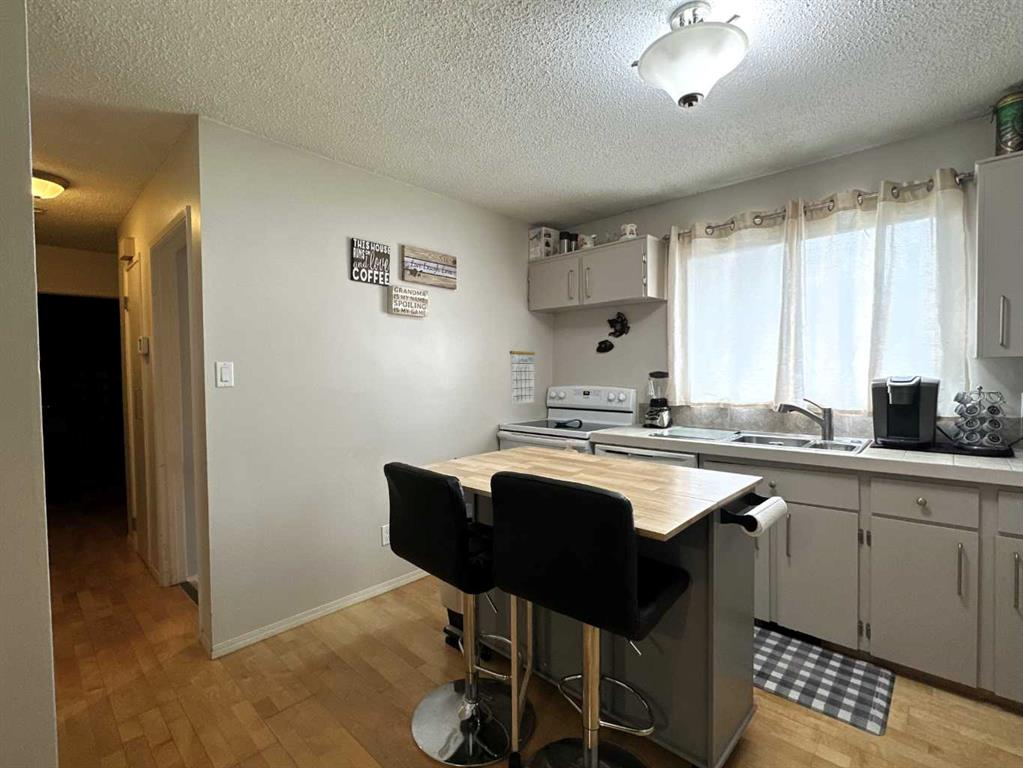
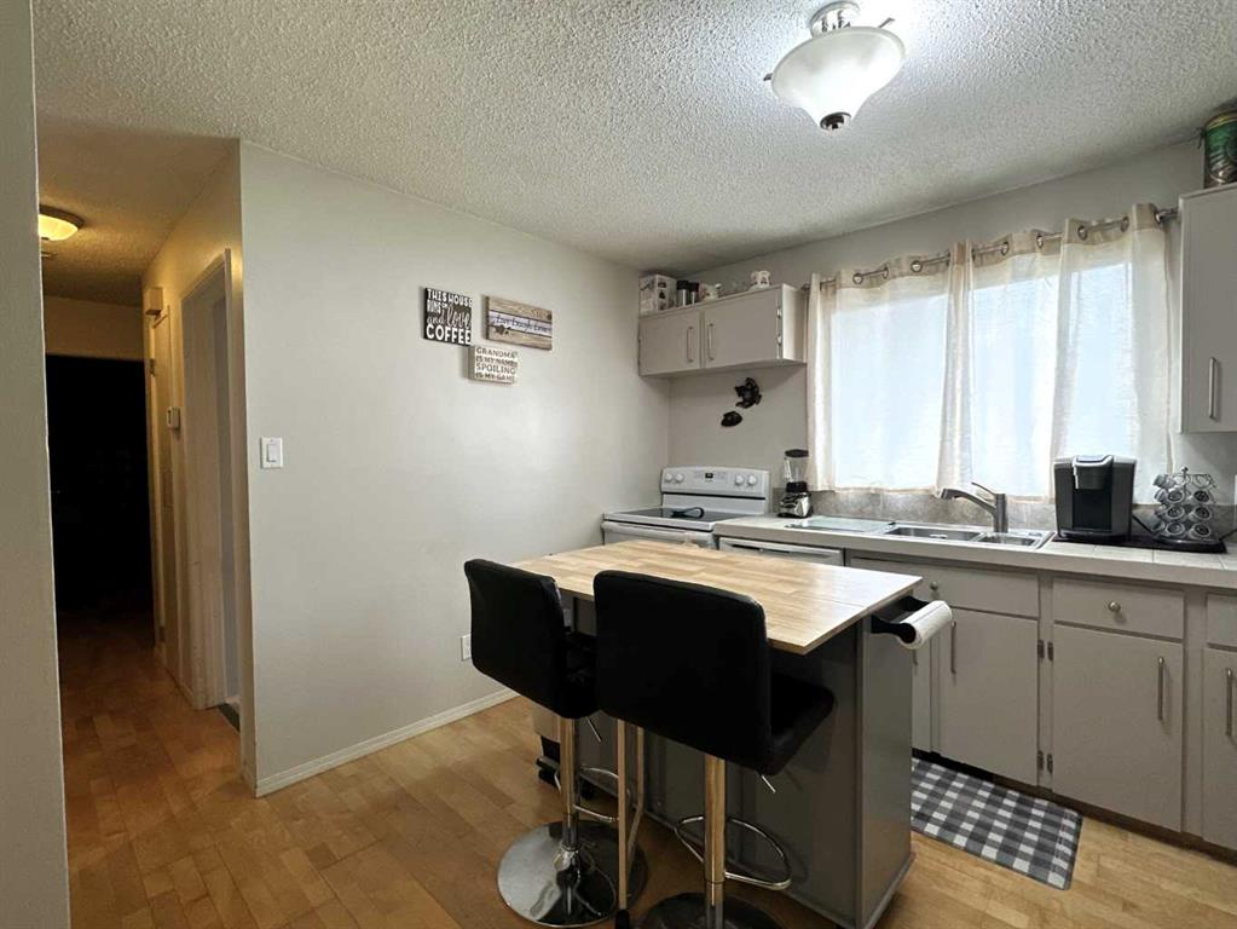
- calendar [509,342,536,405]
